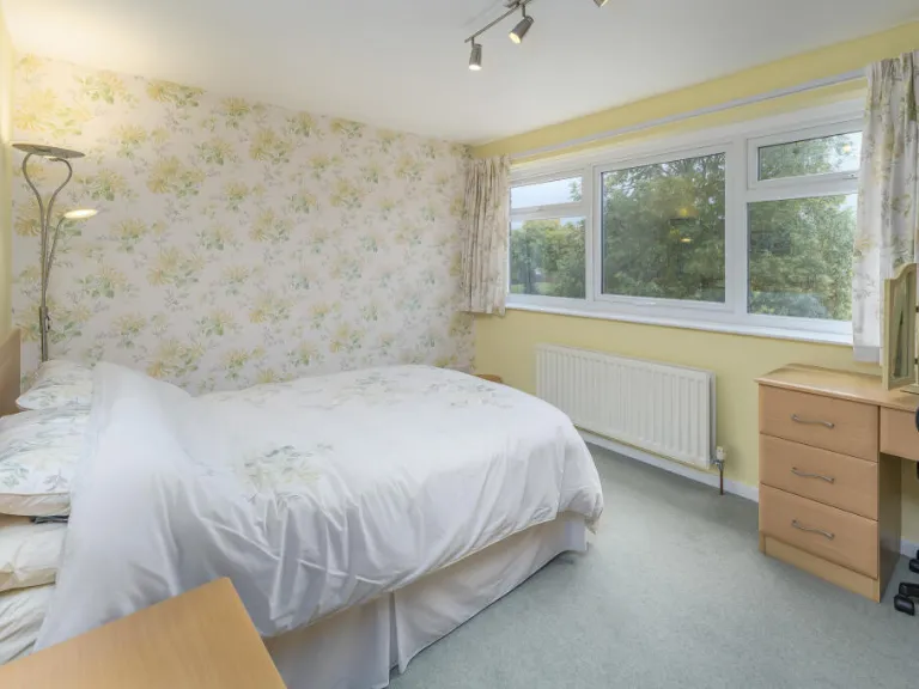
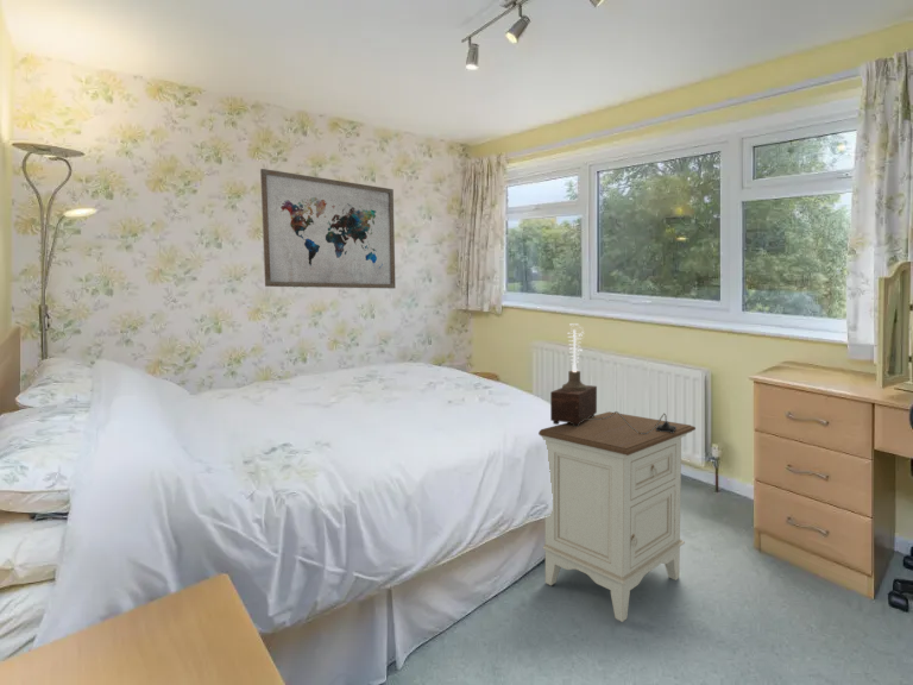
+ wall art [259,168,397,290]
+ table lamp [549,322,676,434]
+ nightstand [537,410,697,623]
